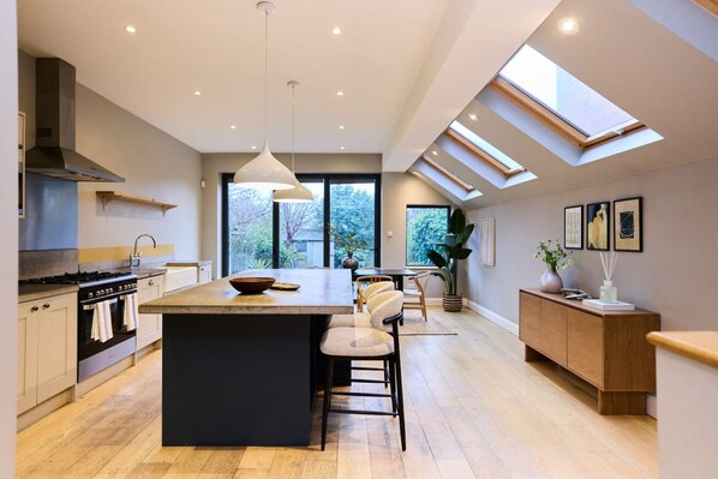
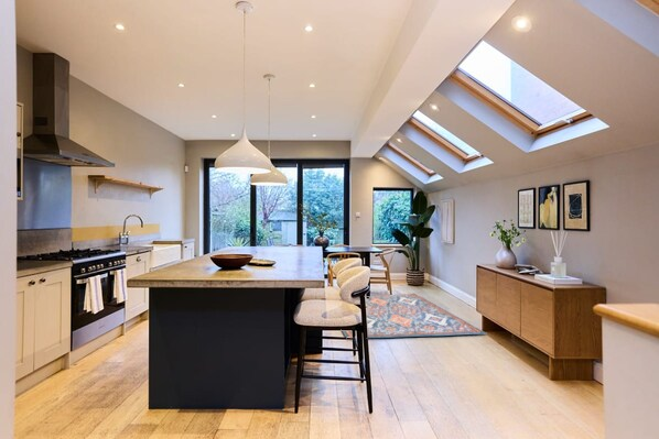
+ rug [342,293,487,339]
